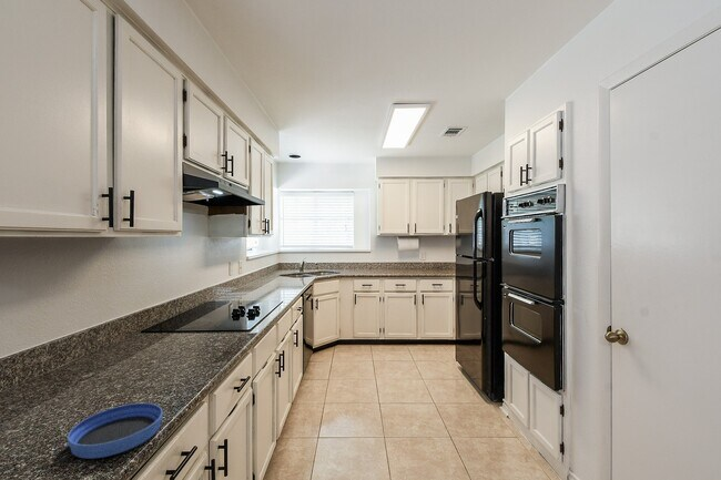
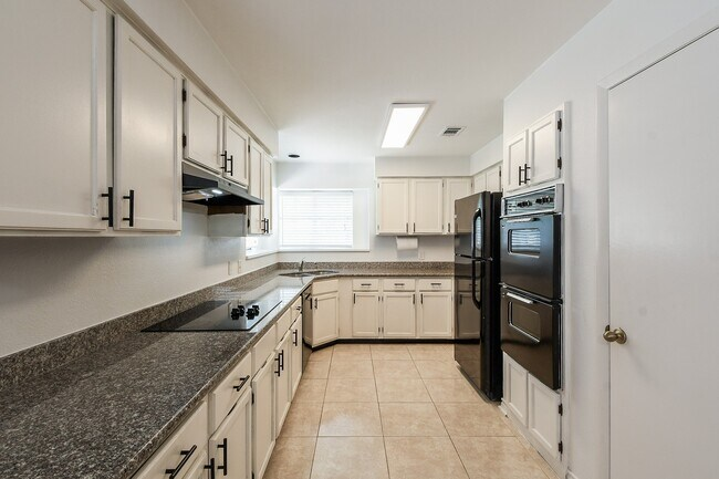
- bowl [67,402,164,460]
